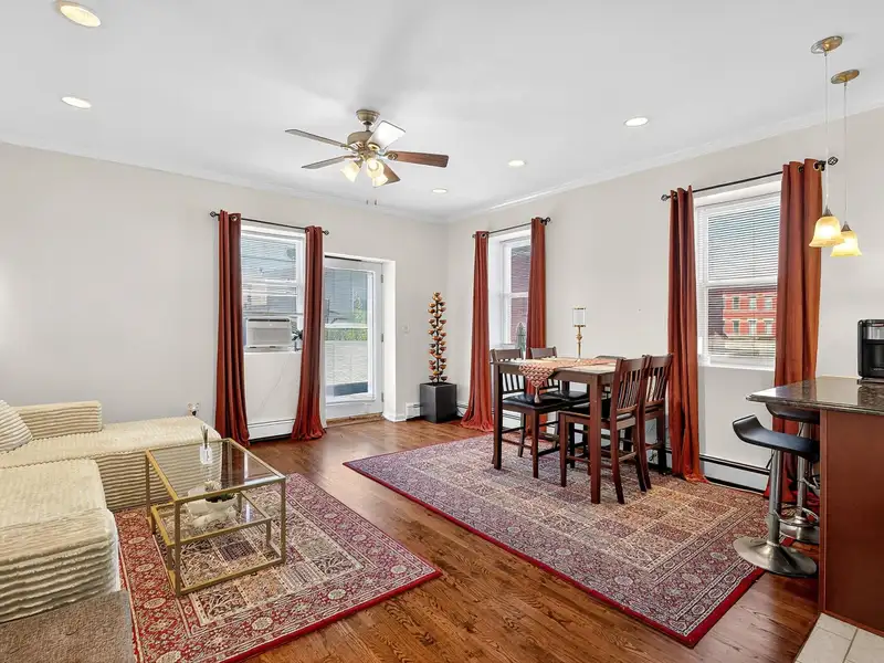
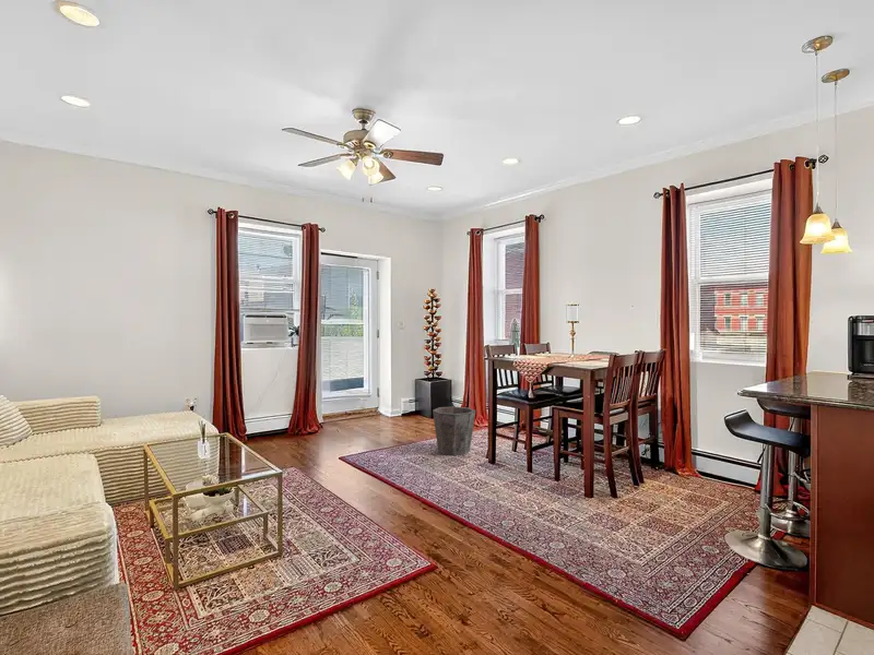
+ waste bin [432,406,476,456]
